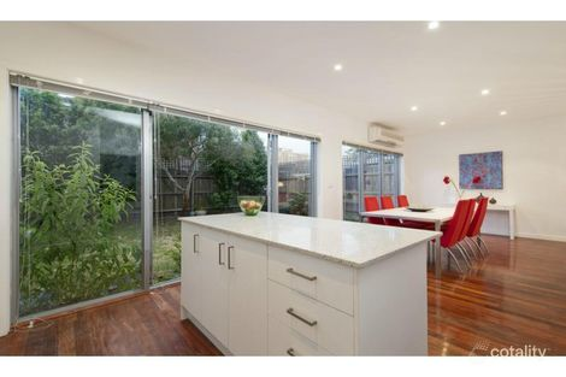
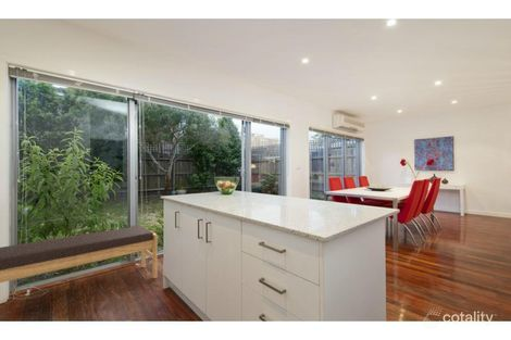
+ bench [0,225,159,284]
